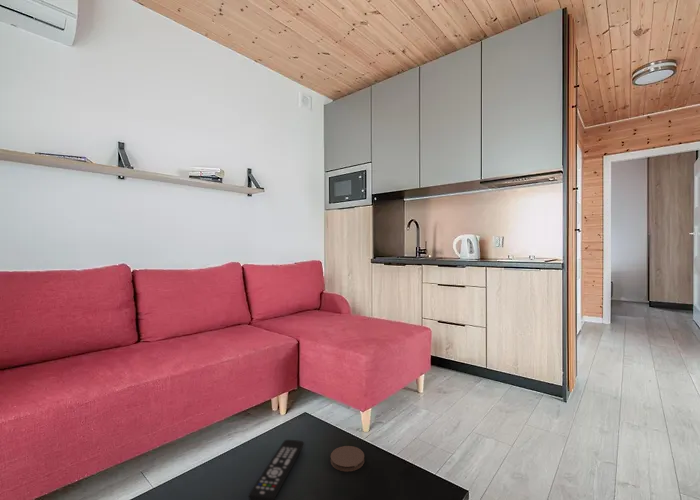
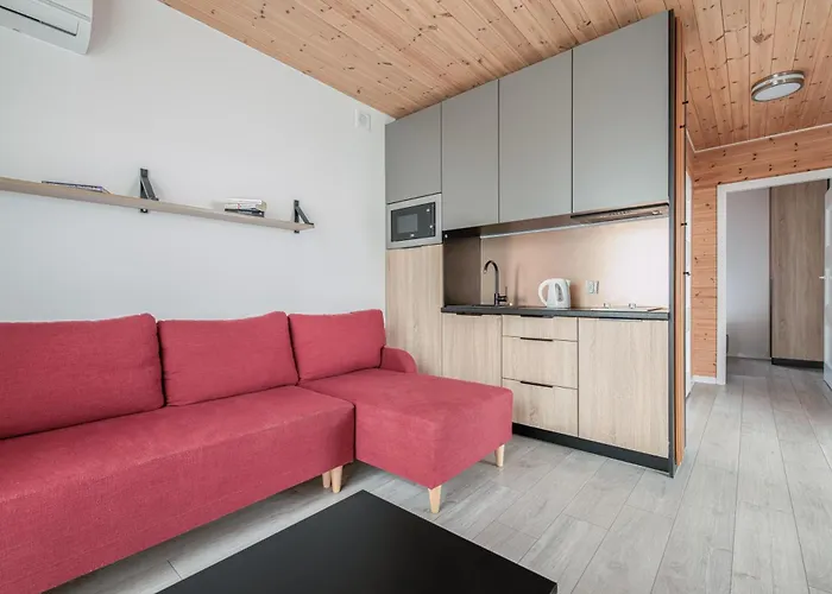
- remote control [248,439,305,500]
- coaster [329,445,365,472]
